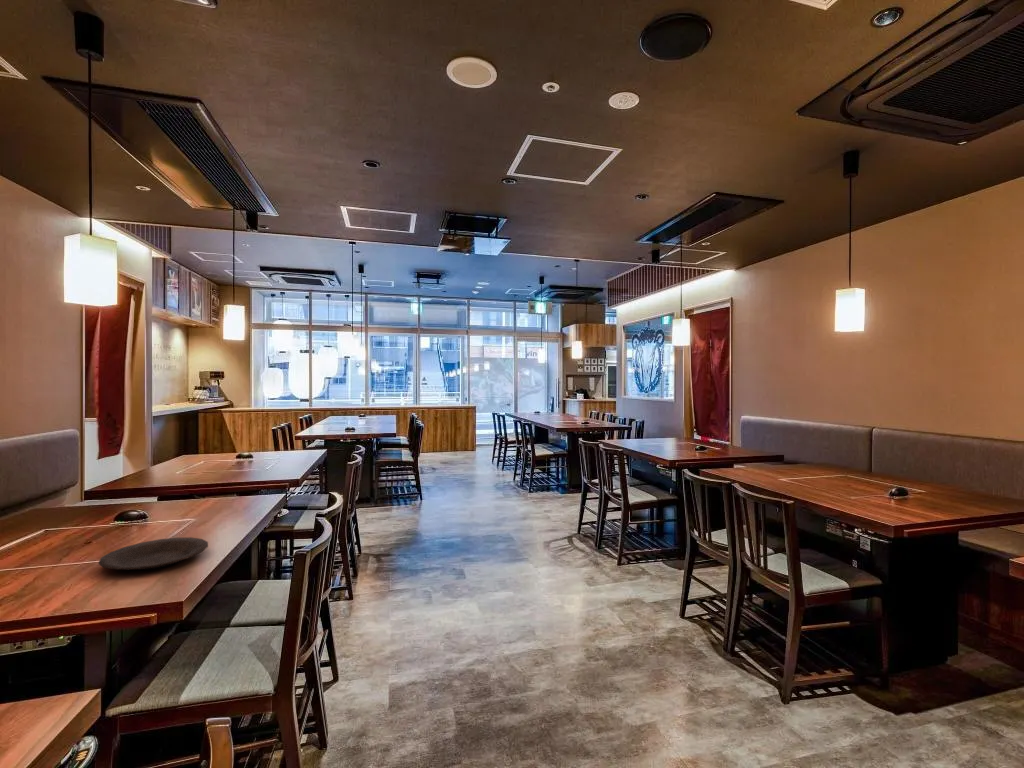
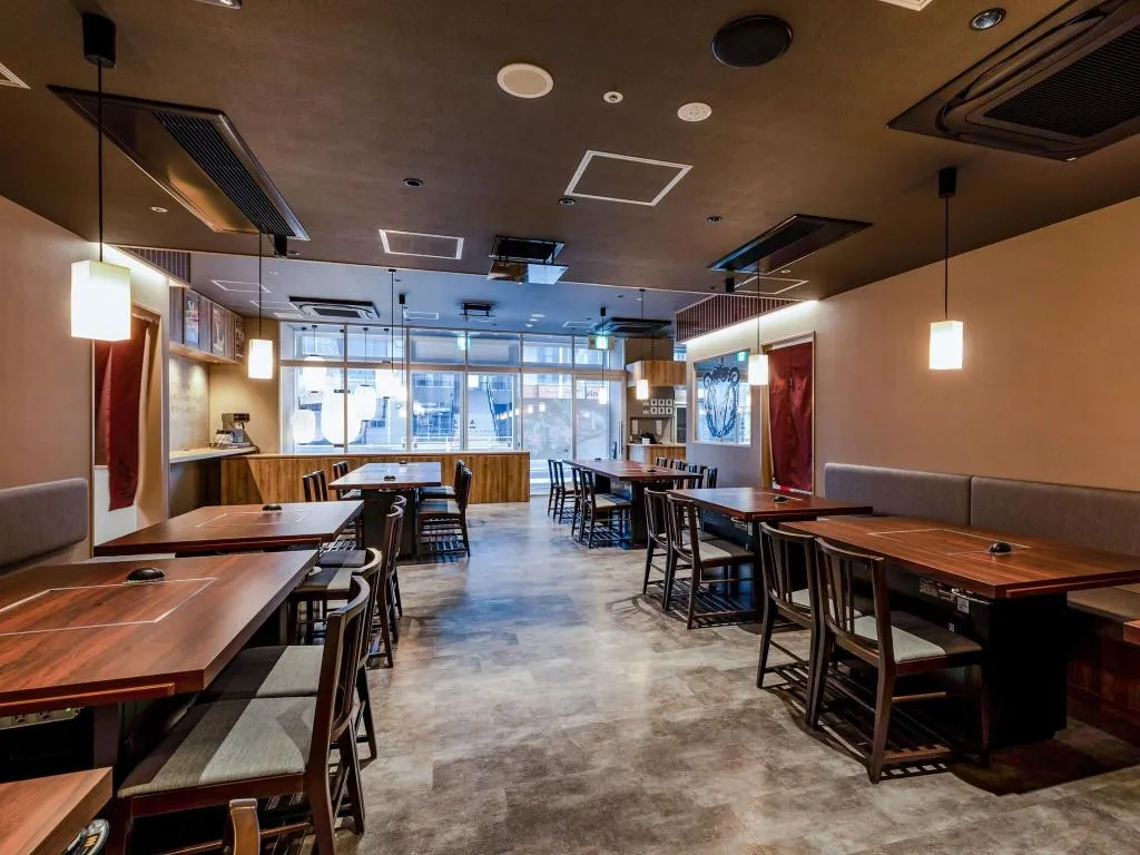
- plate [97,536,209,571]
